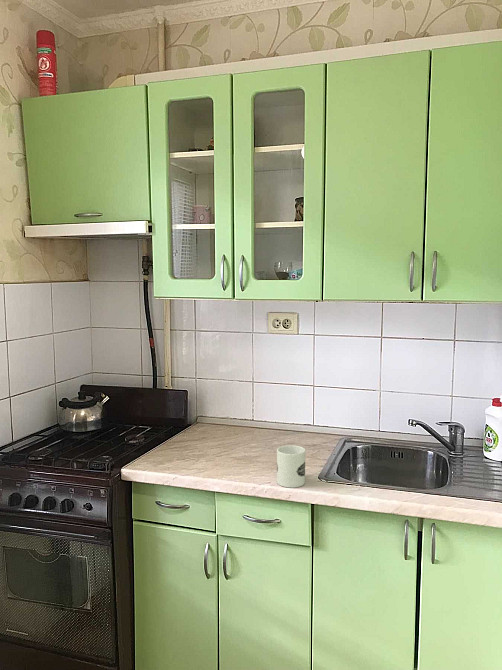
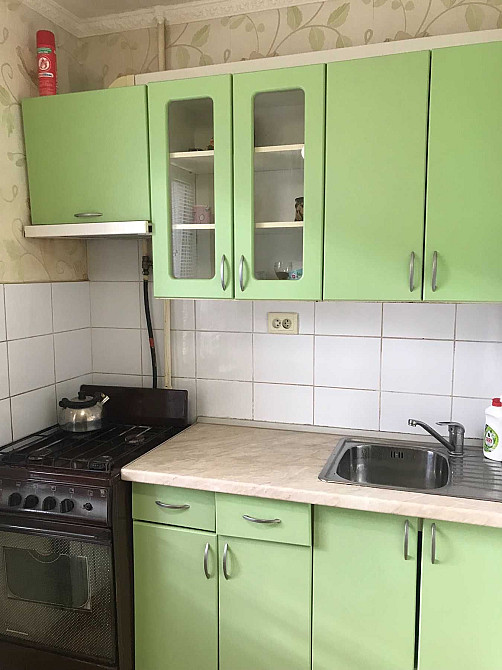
- mug [276,444,306,489]
